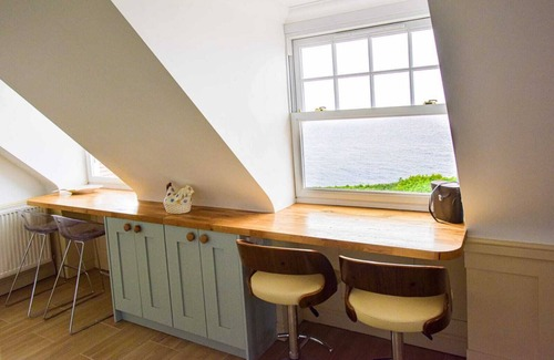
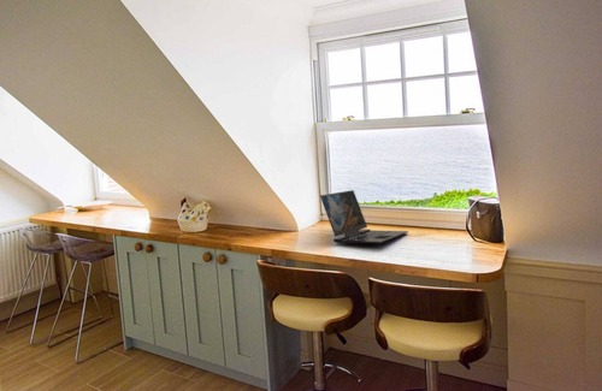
+ laptop [319,189,409,245]
